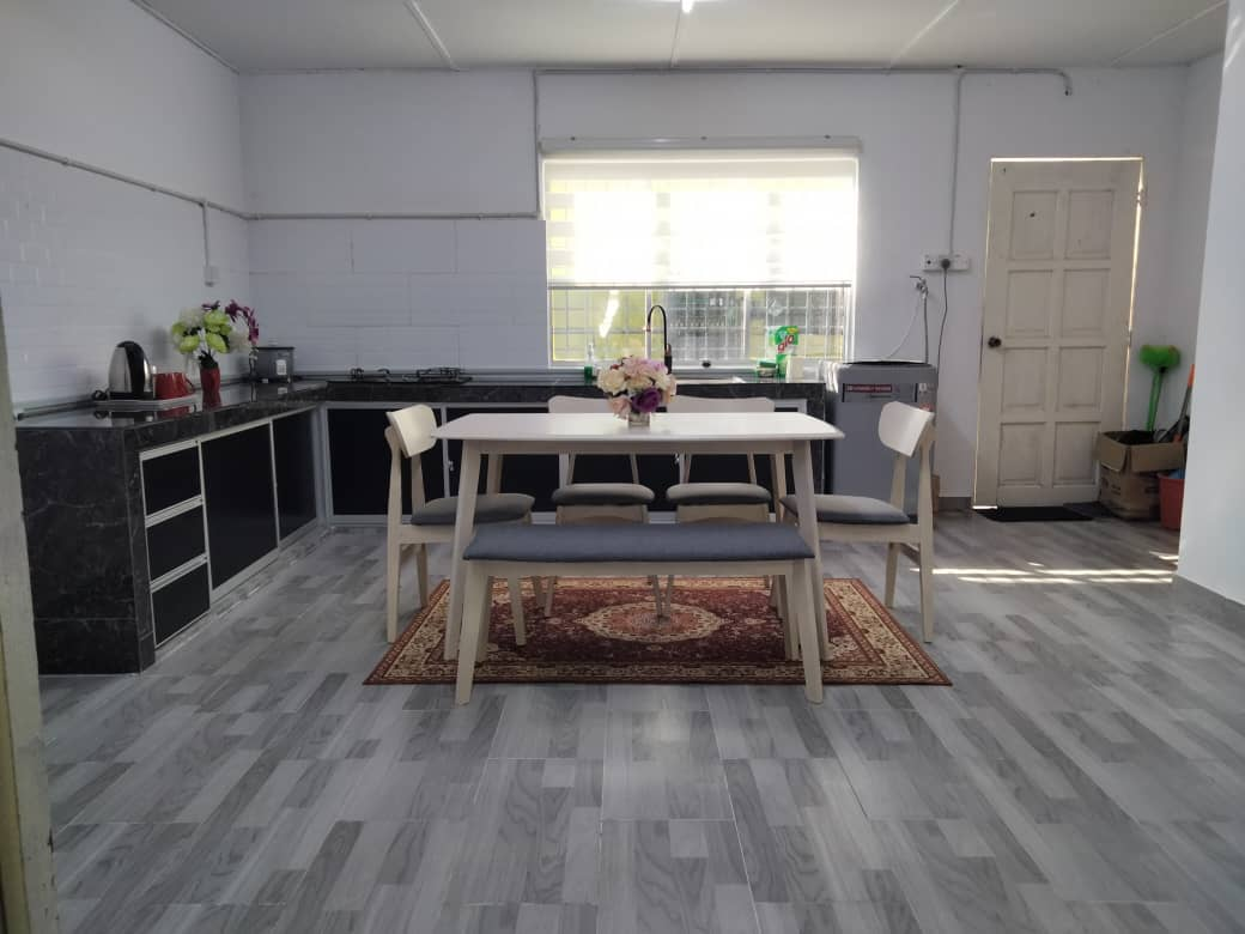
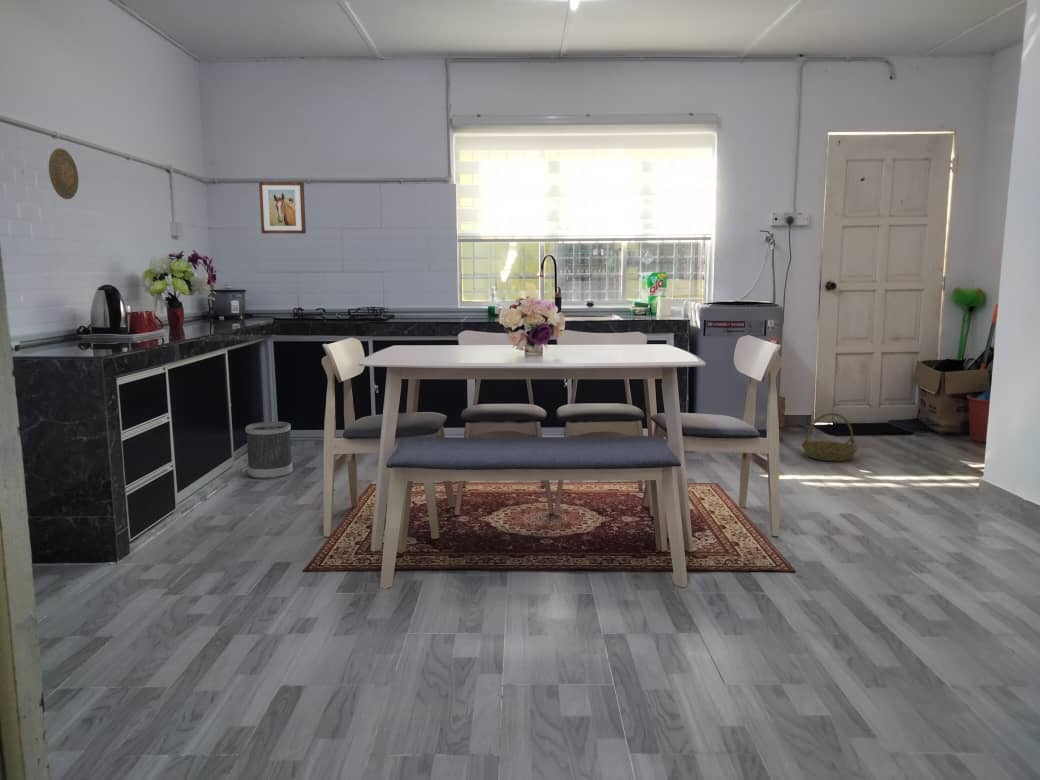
+ wall art [258,181,307,235]
+ wastebasket [245,421,294,480]
+ basket [801,412,858,462]
+ decorative plate [48,147,79,200]
